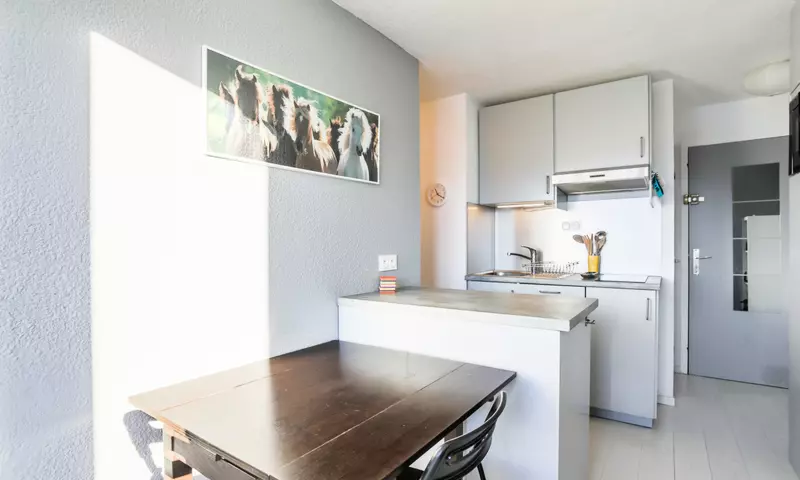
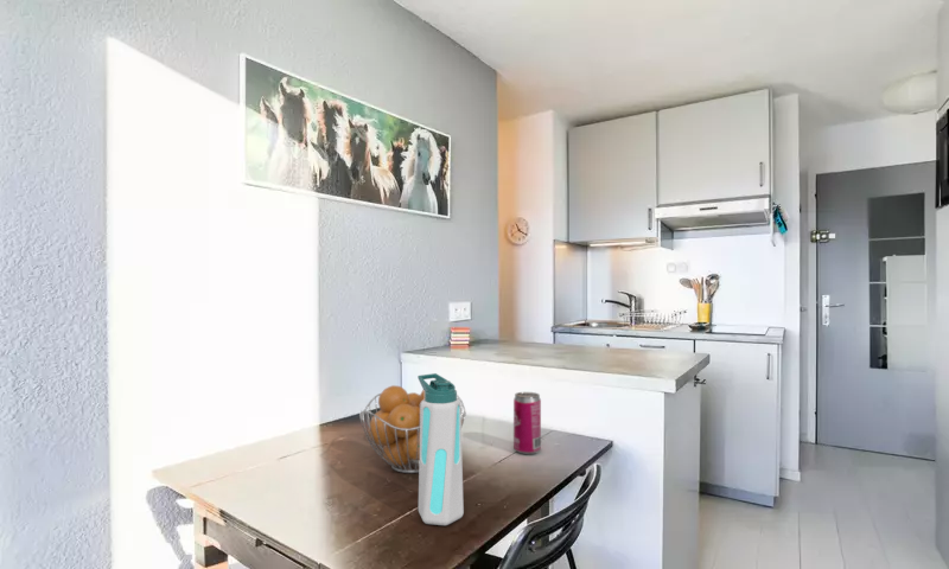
+ beverage can [512,391,542,455]
+ water bottle [416,372,465,526]
+ fruit basket [358,384,467,474]
